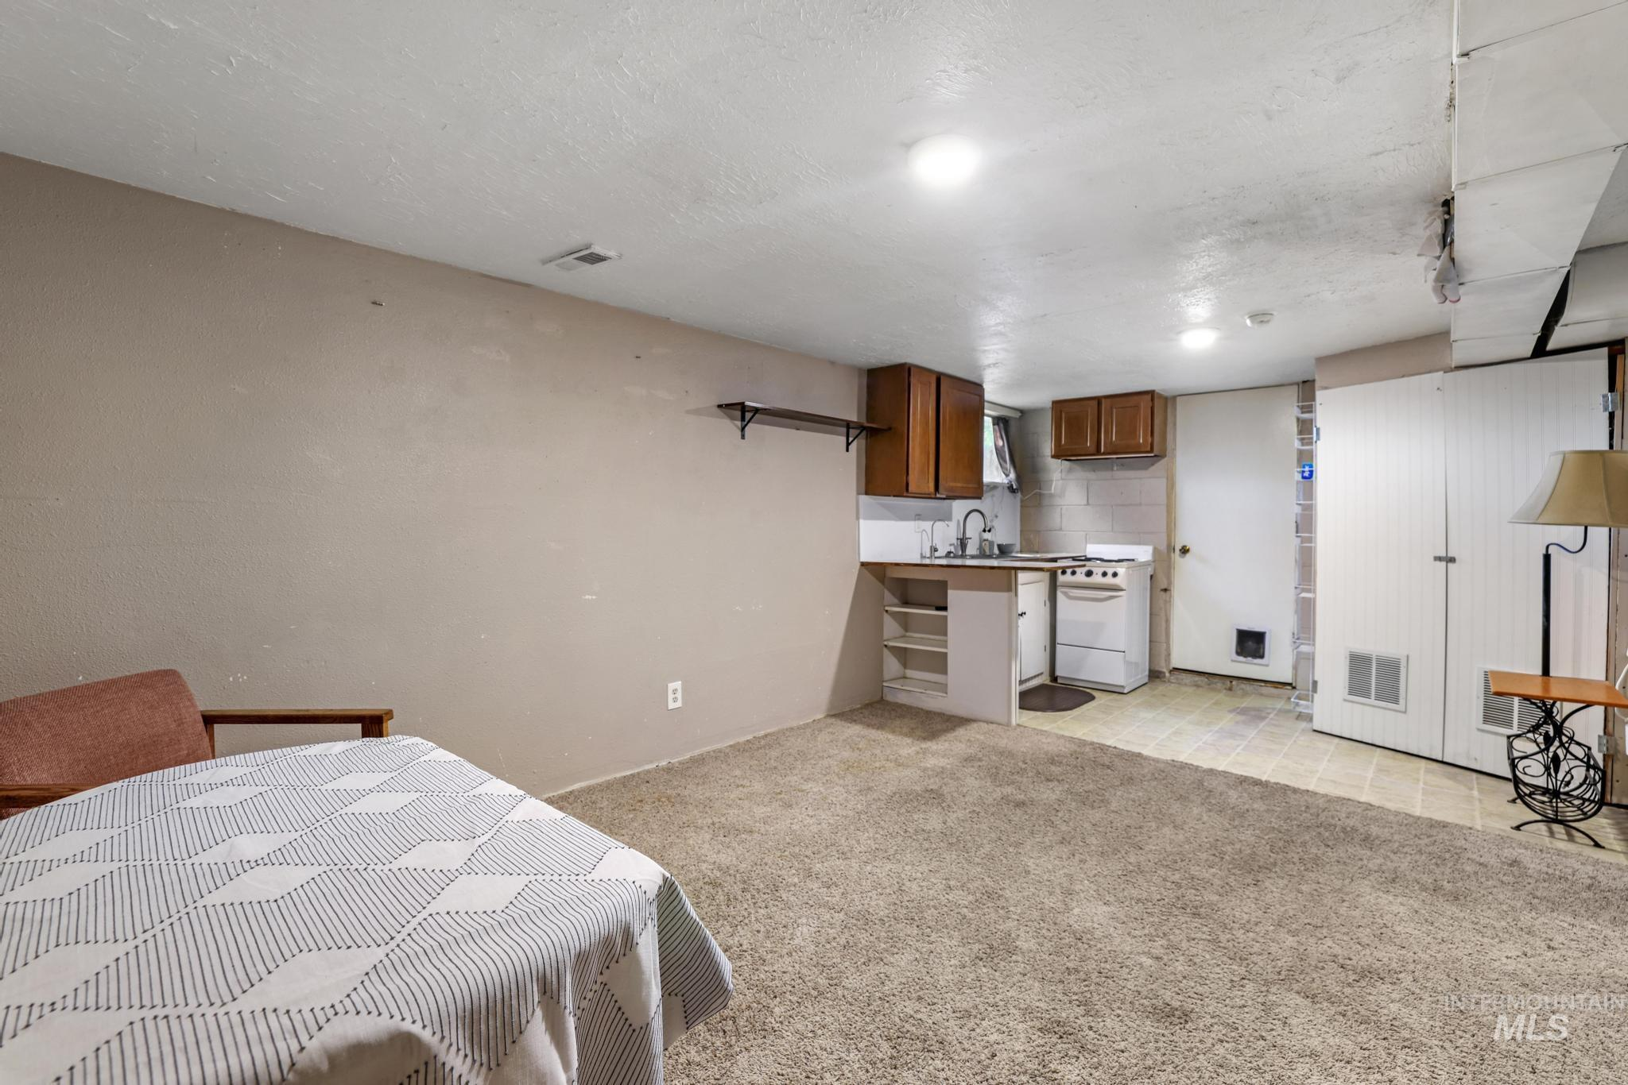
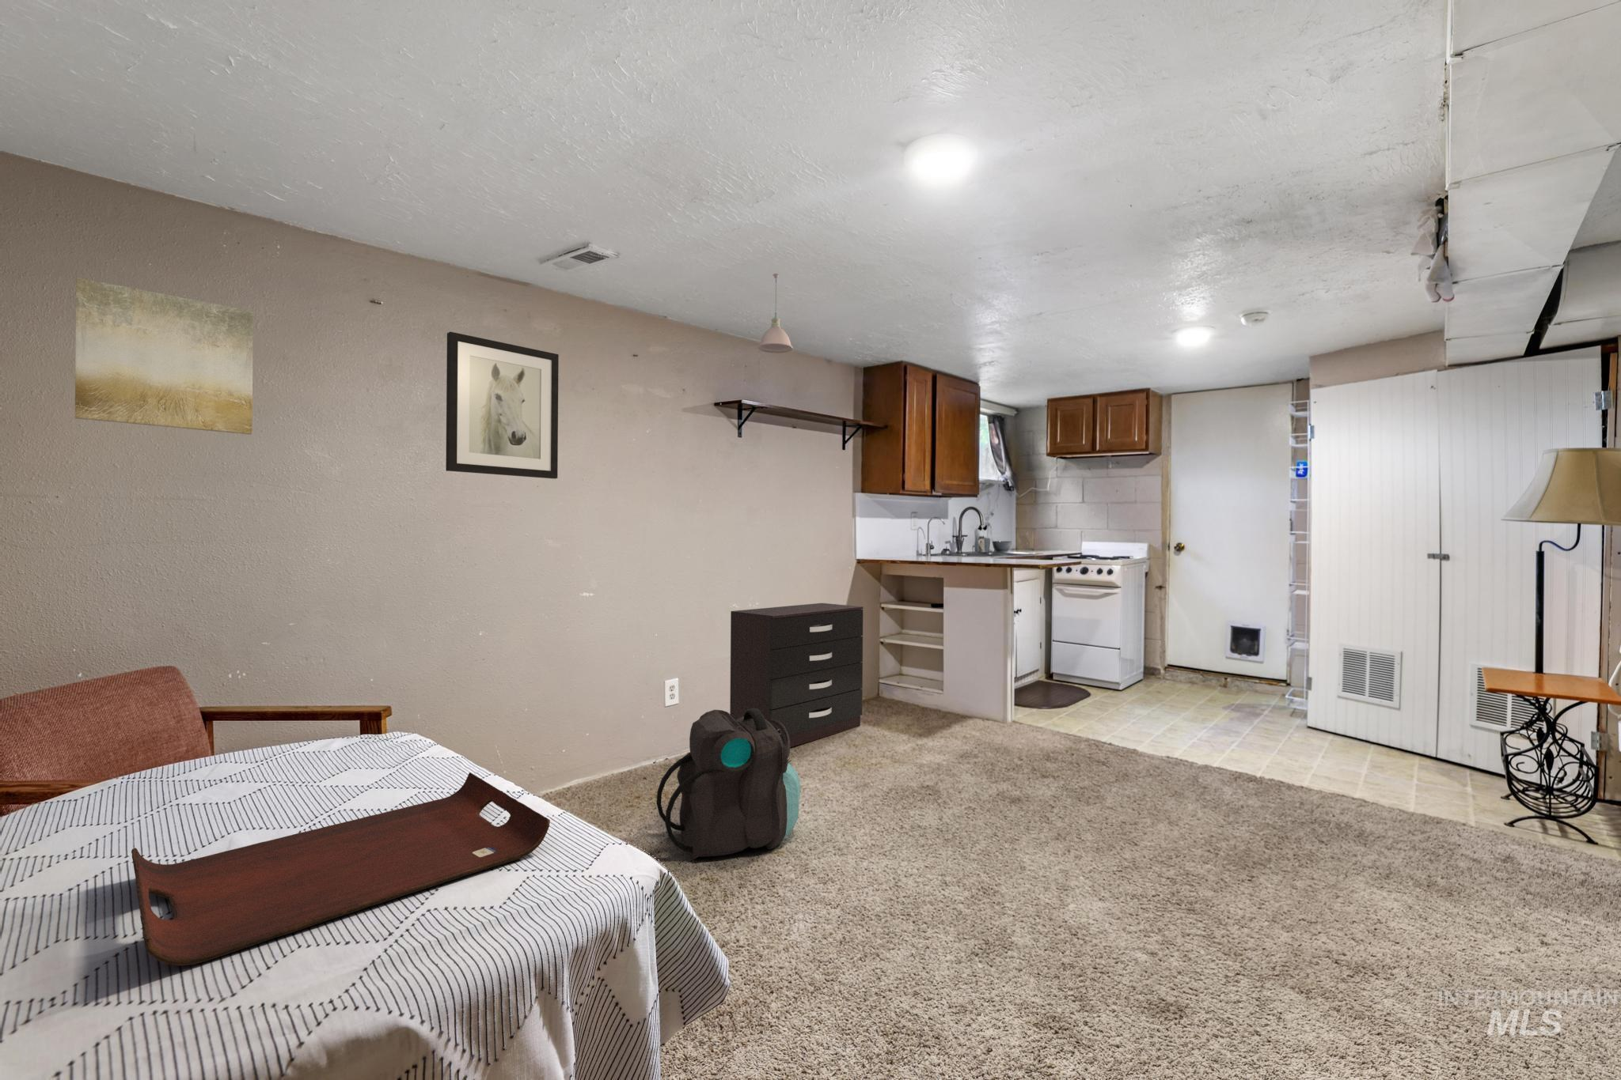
+ pendant light [757,272,794,353]
+ wall art [445,331,560,479]
+ dresser [728,603,864,749]
+ backpack [656,709,801,861]
+ wall art [75,277,254,435]
+ serving tray [130,771,551,967]
